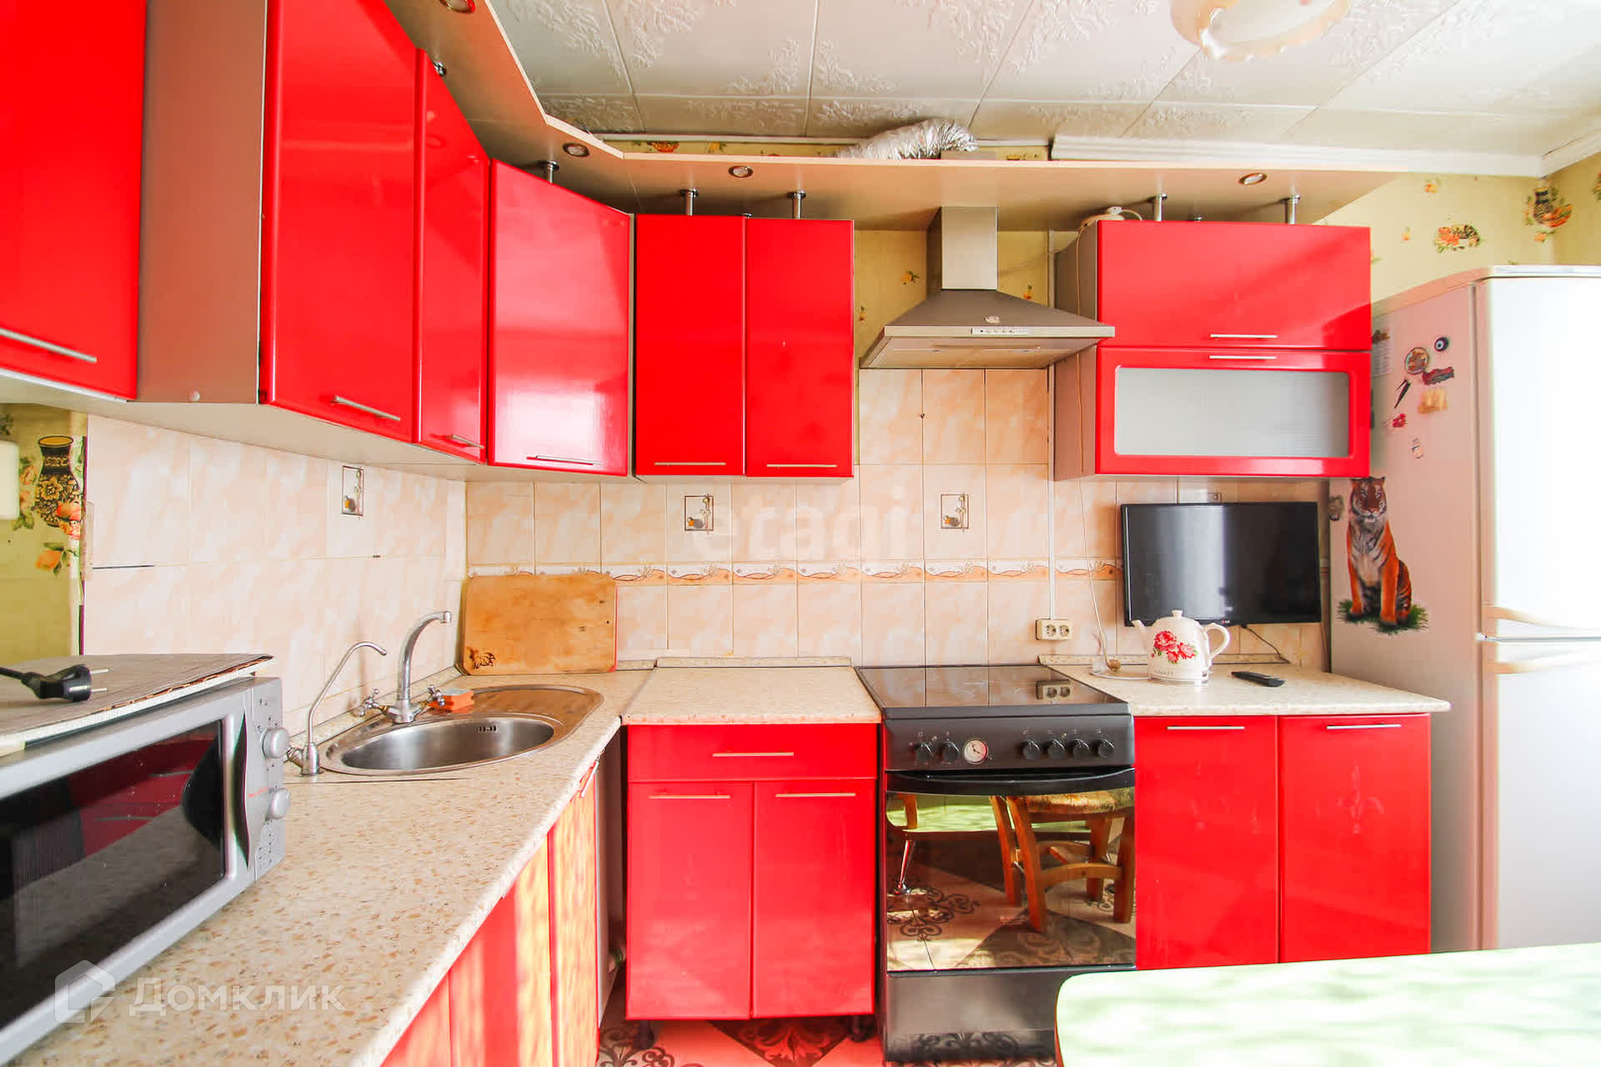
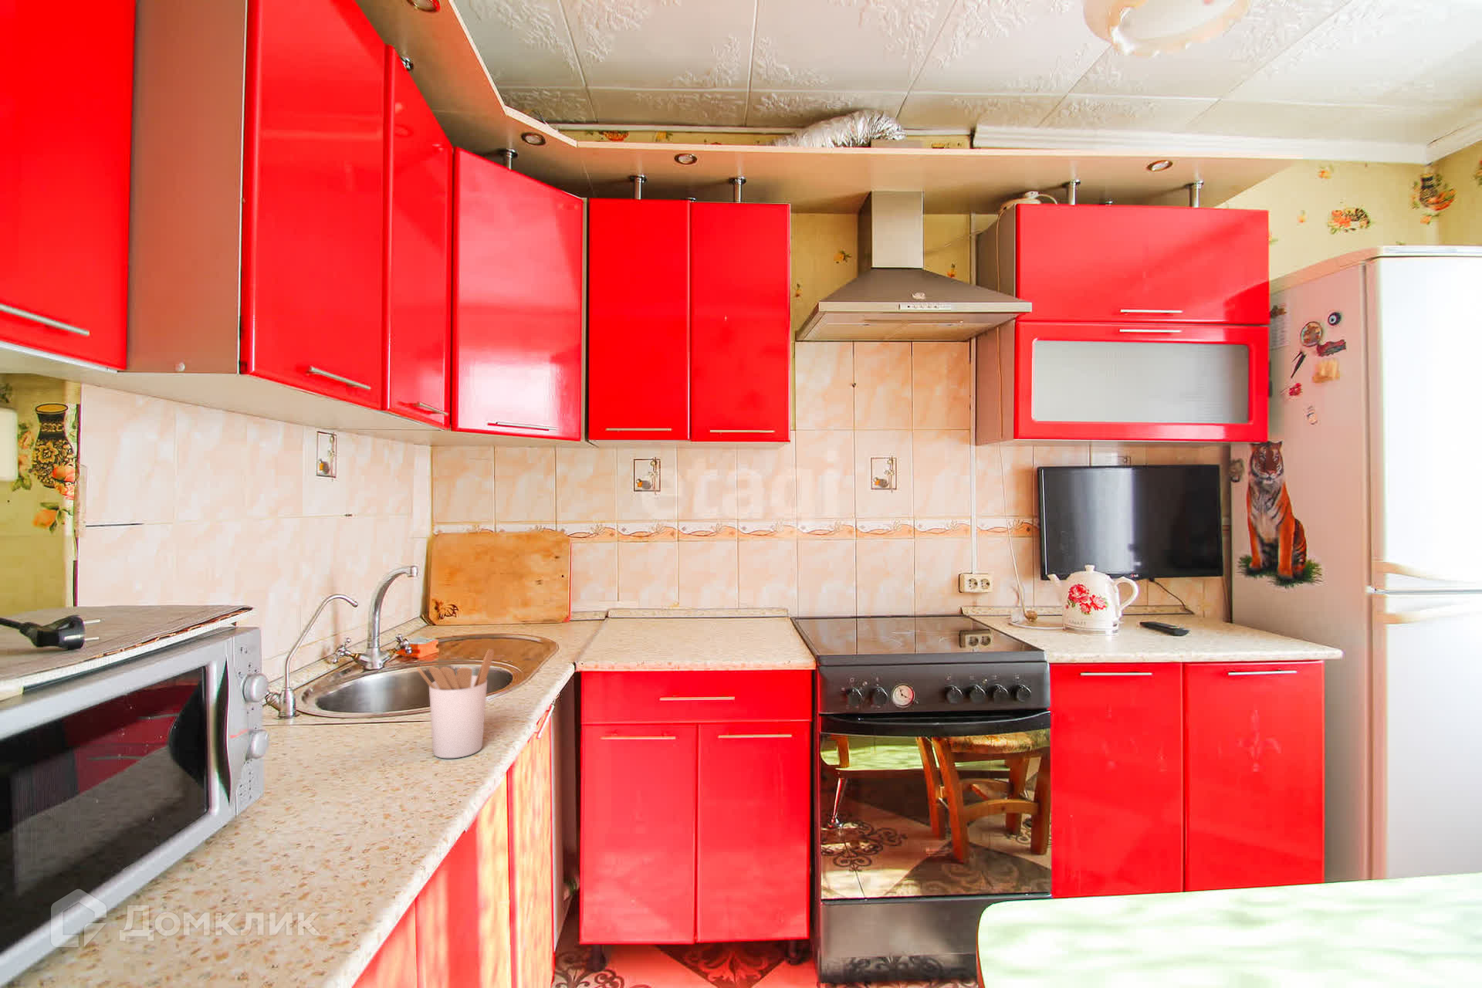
+ utensil holder [416,648,495,760]
